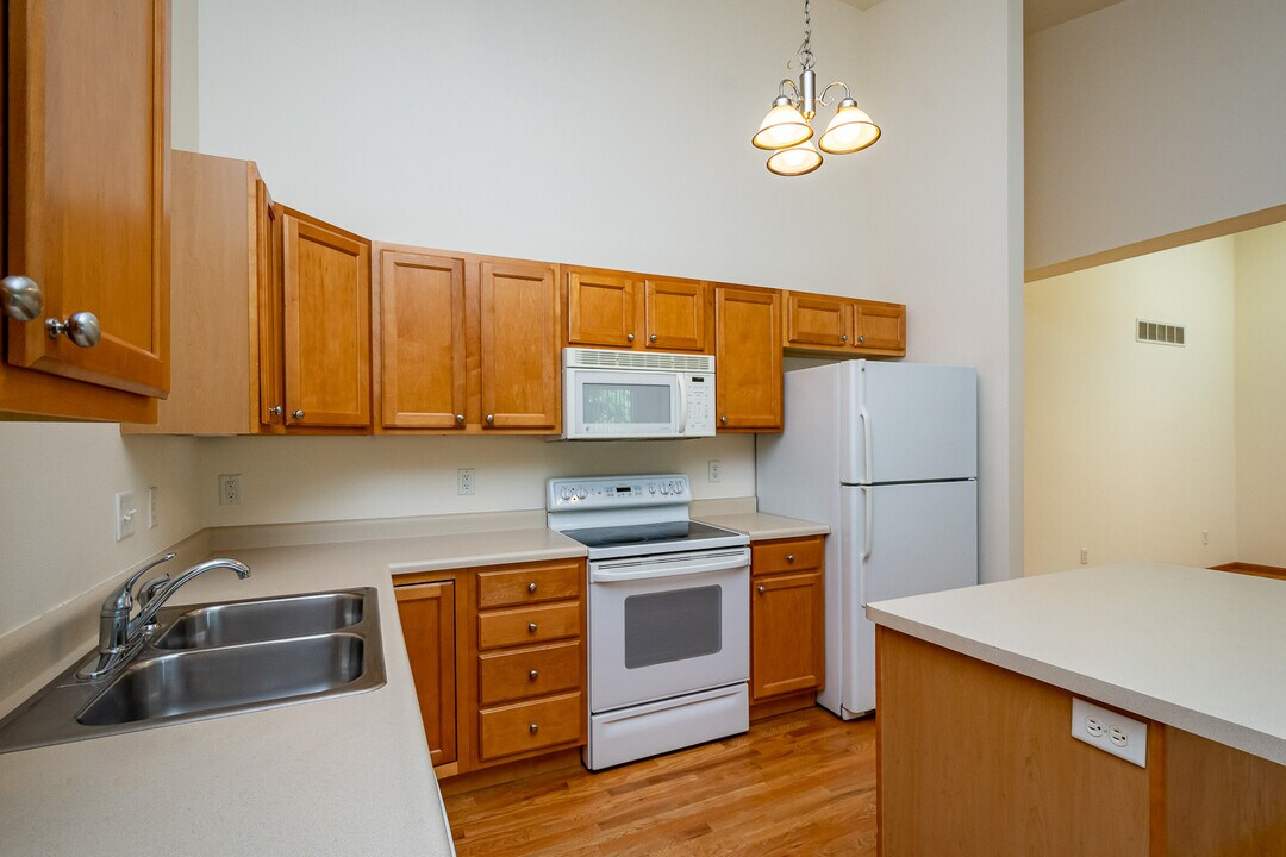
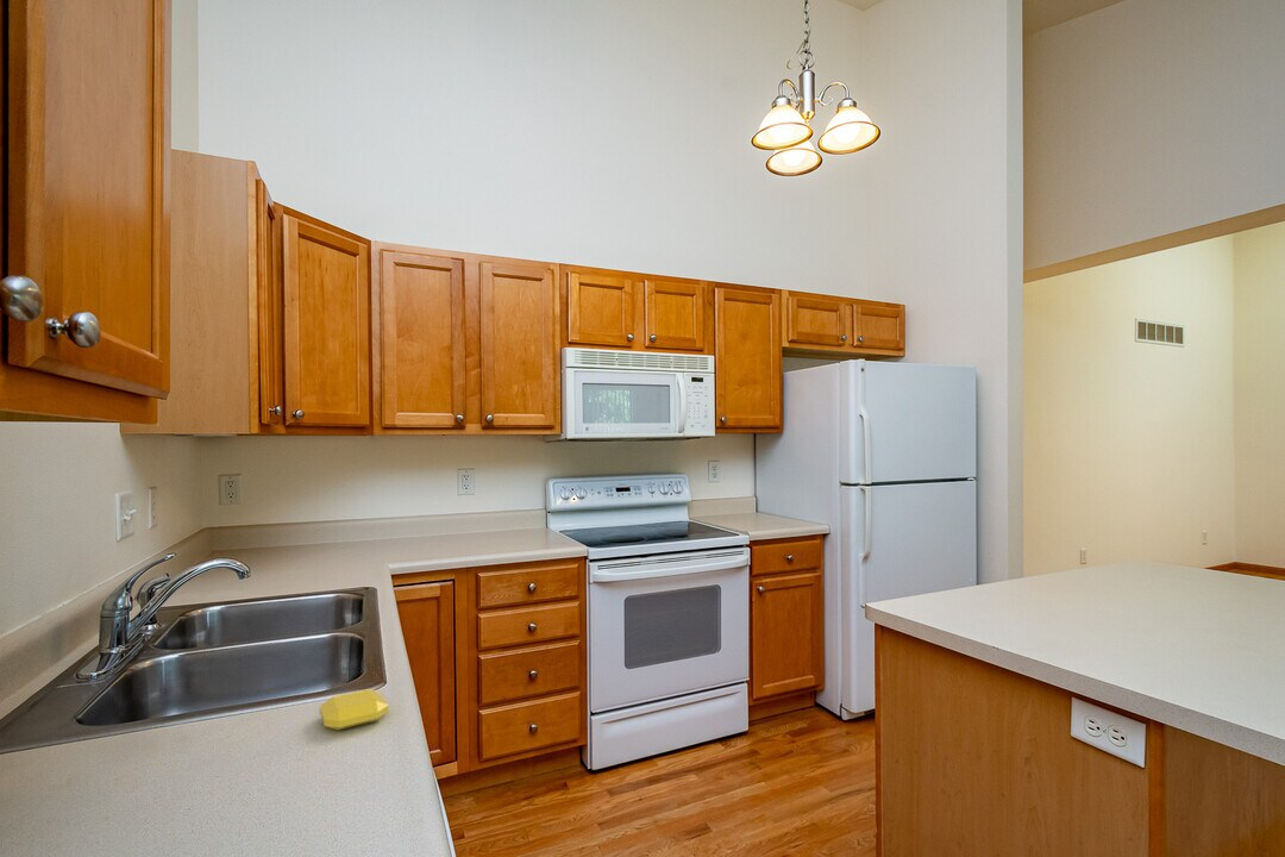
+ soap bar [319,688,389,731]
